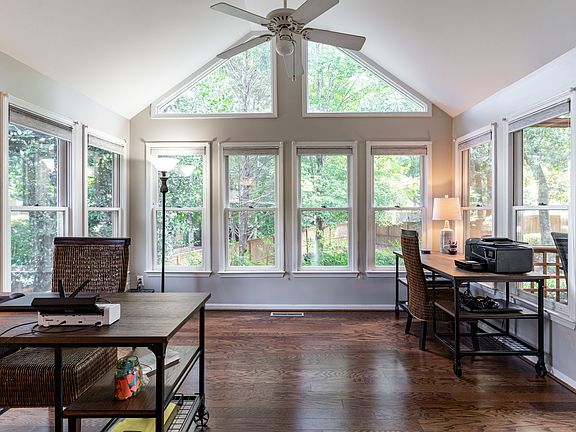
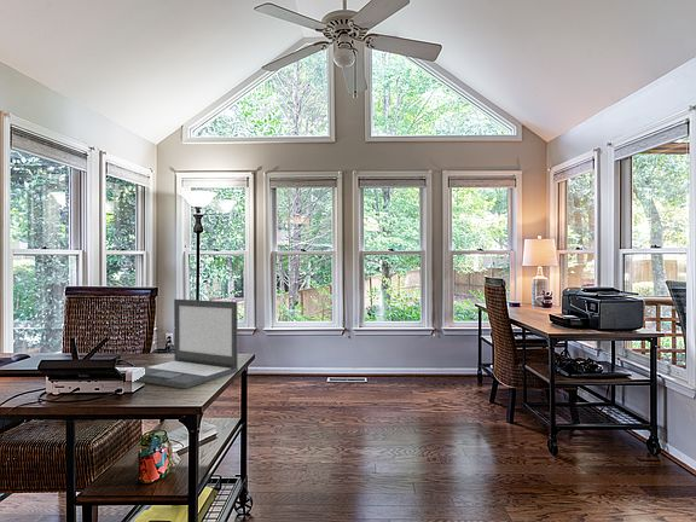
+ laptop [135,298,239,390]
